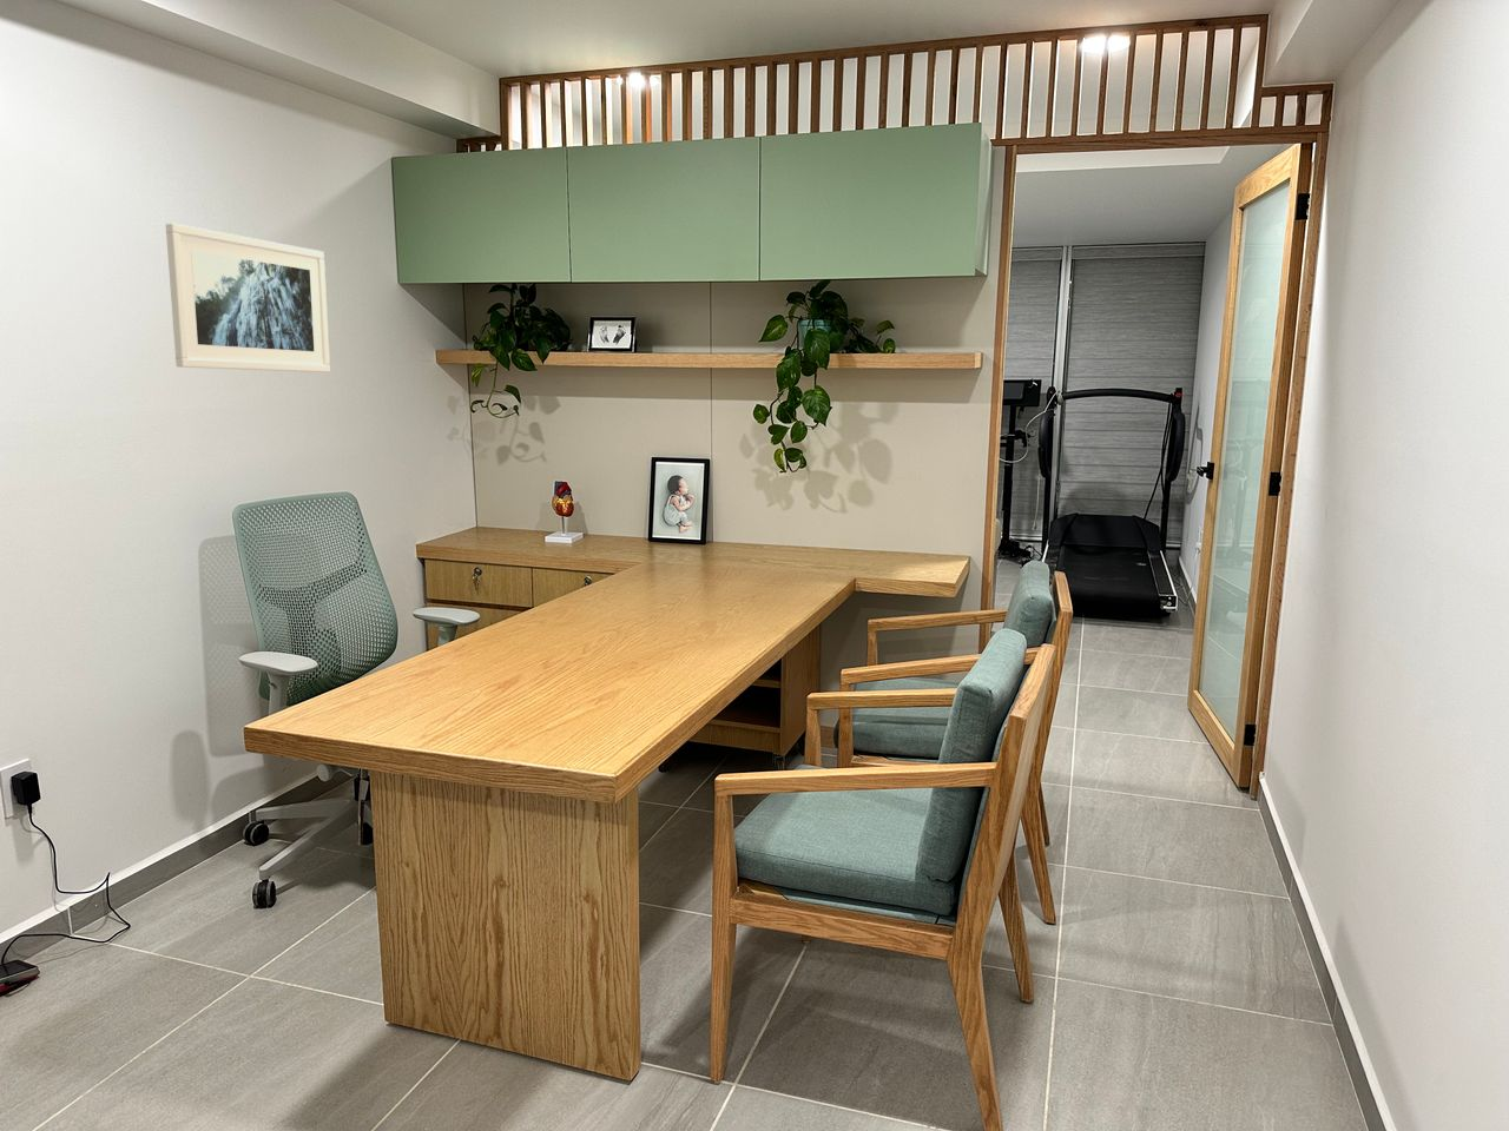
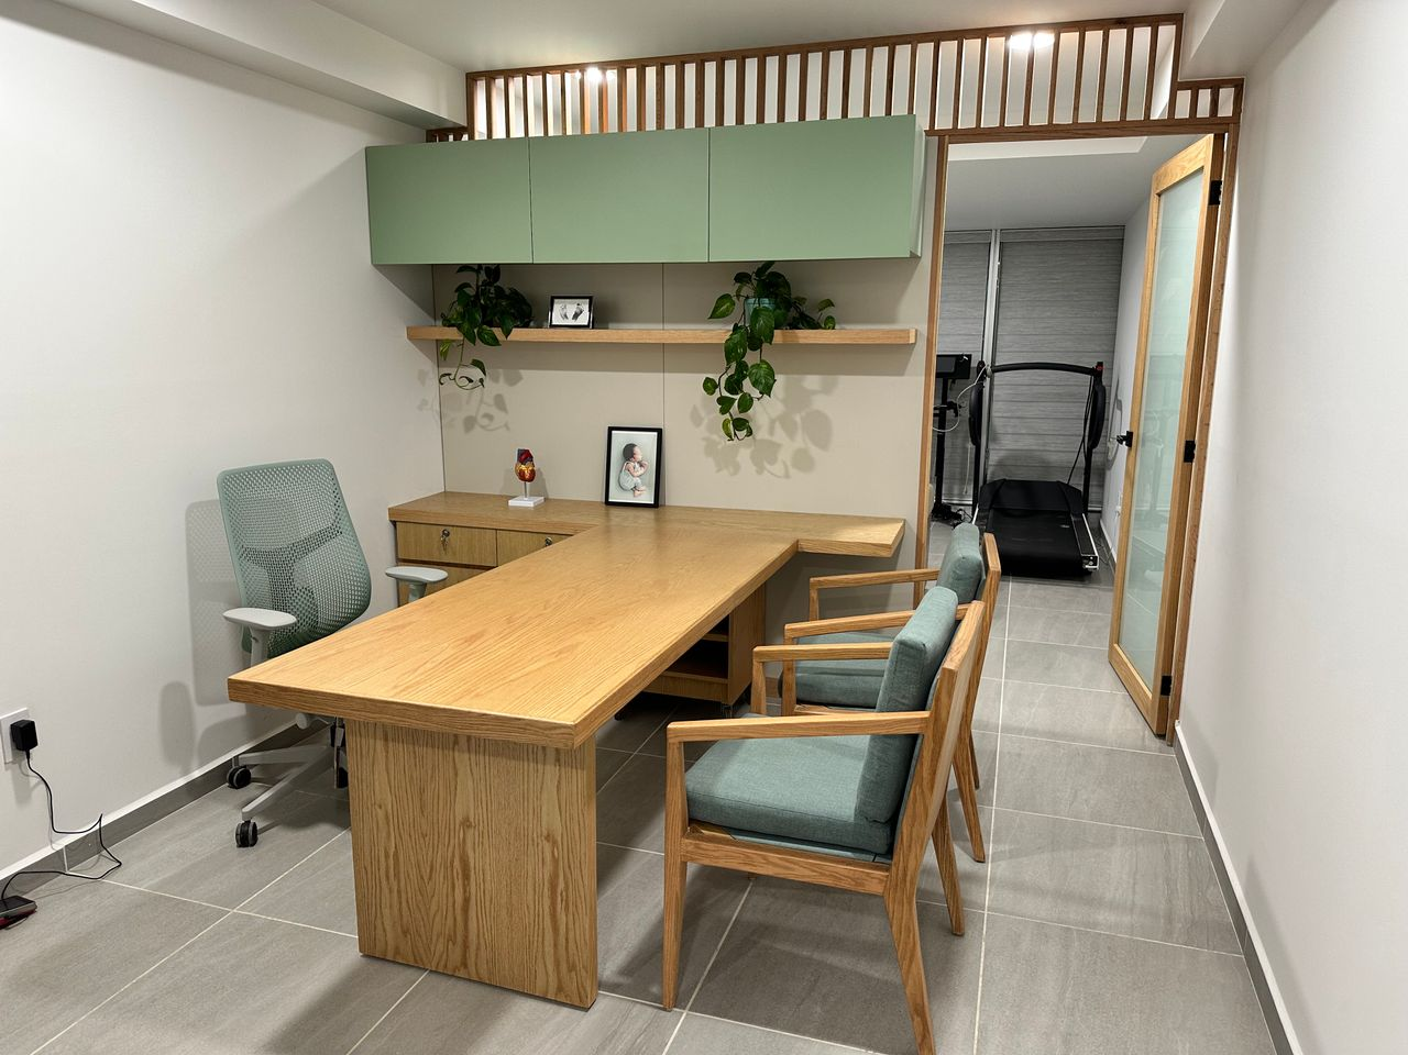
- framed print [165,221,332,373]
